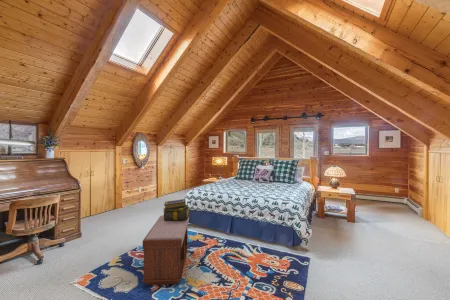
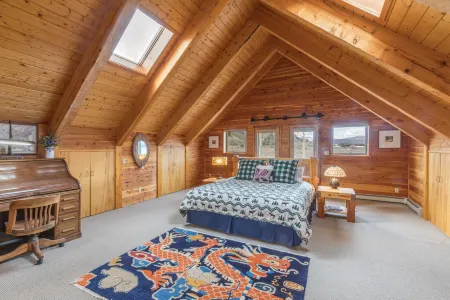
- bench [141,214,190,286]
- stack of books [162,198,191,221]
